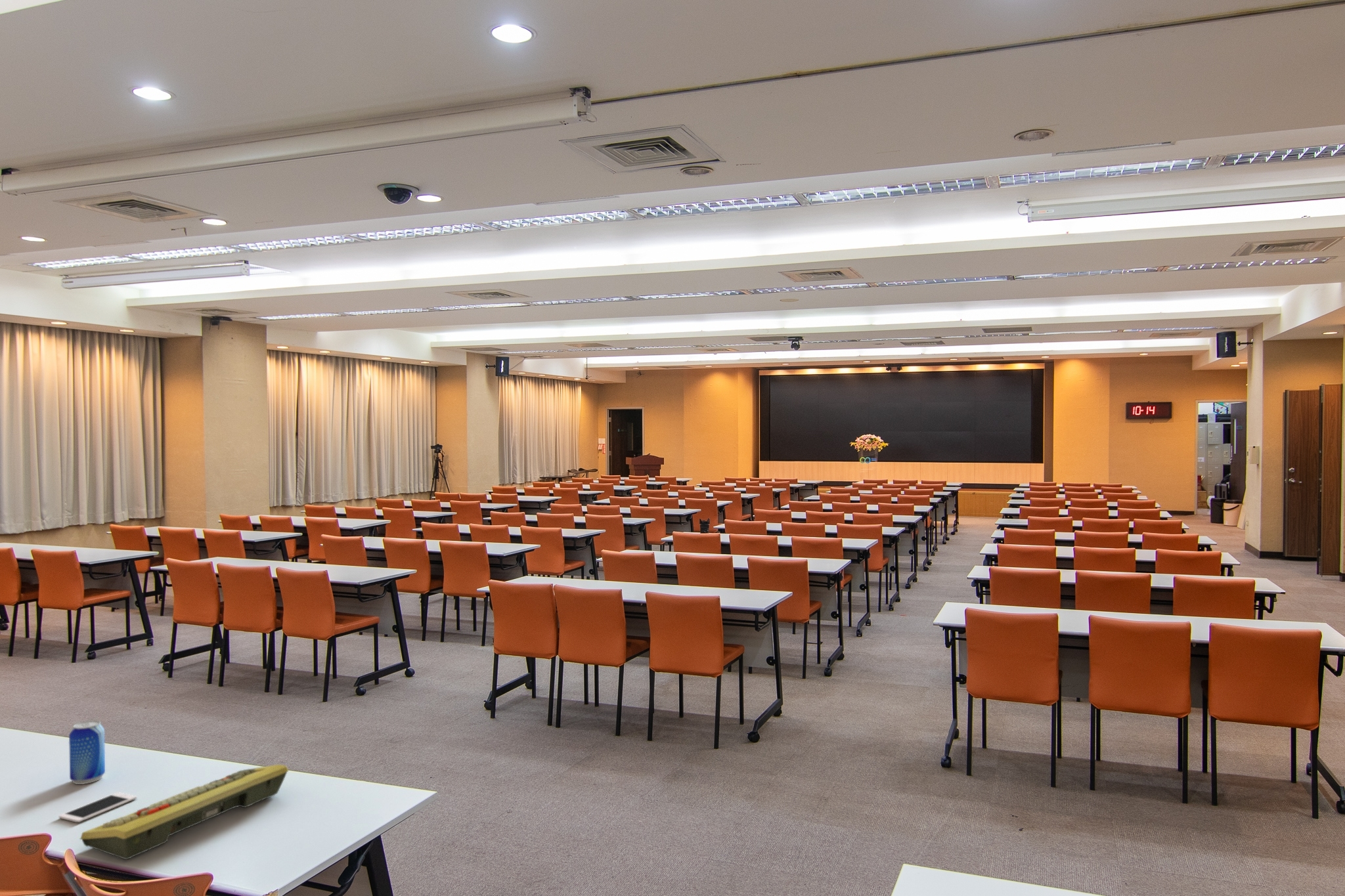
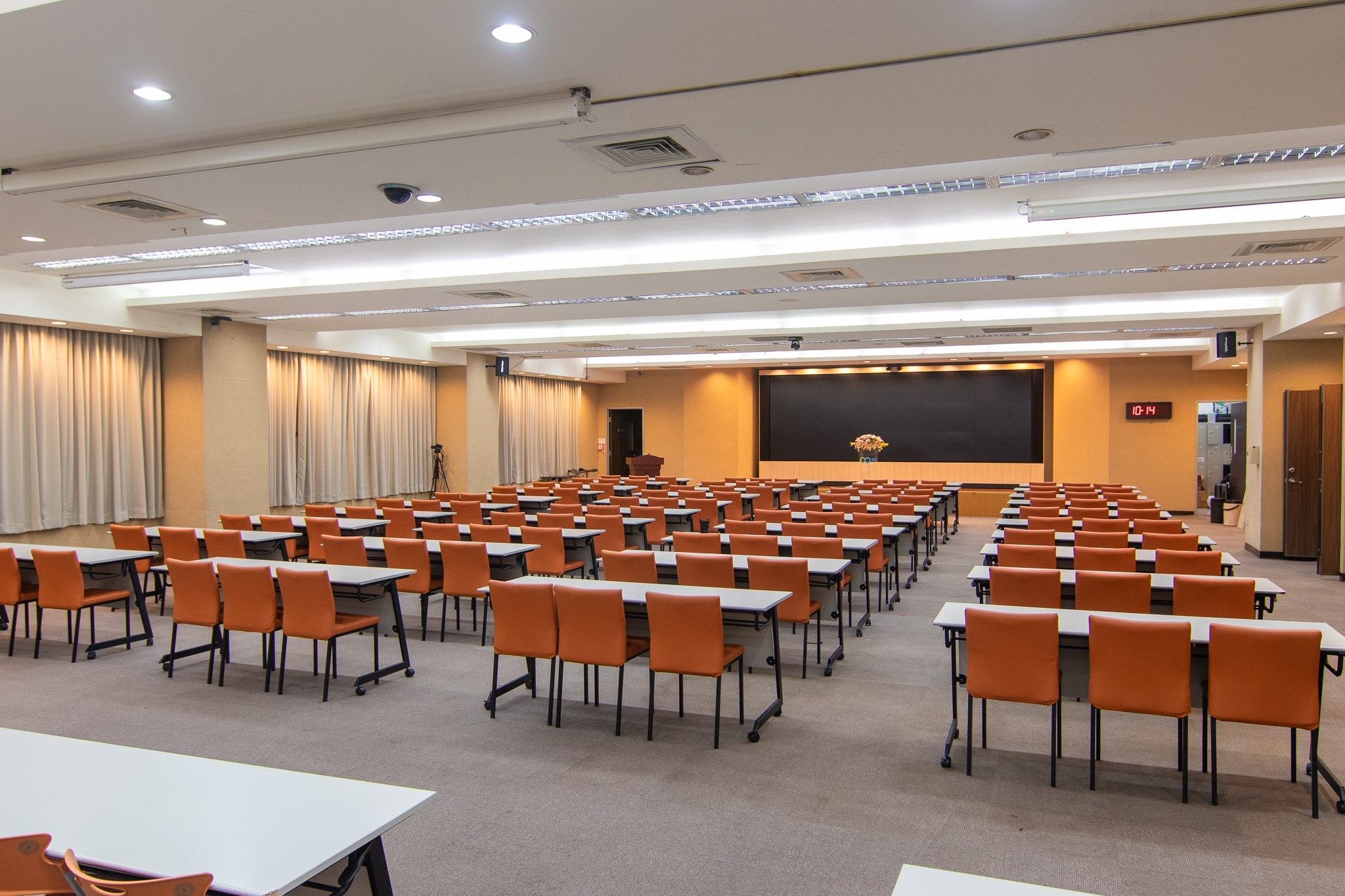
- beer can [68,719,106,785]
- keyboard [79,764,289,860]
- cell phone [58,792,137,823]
